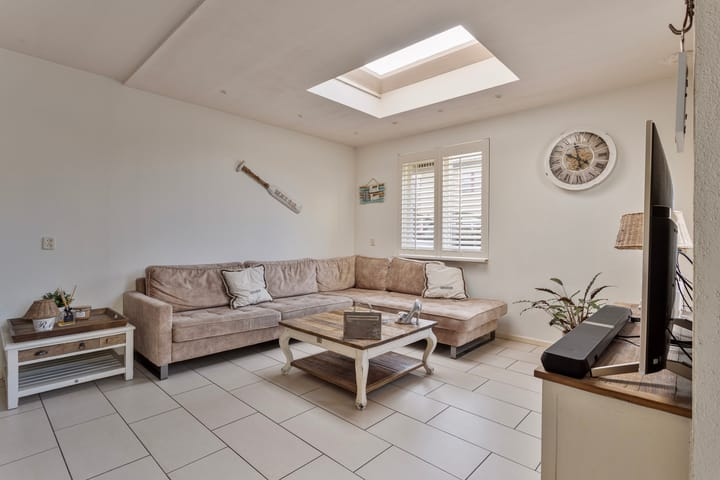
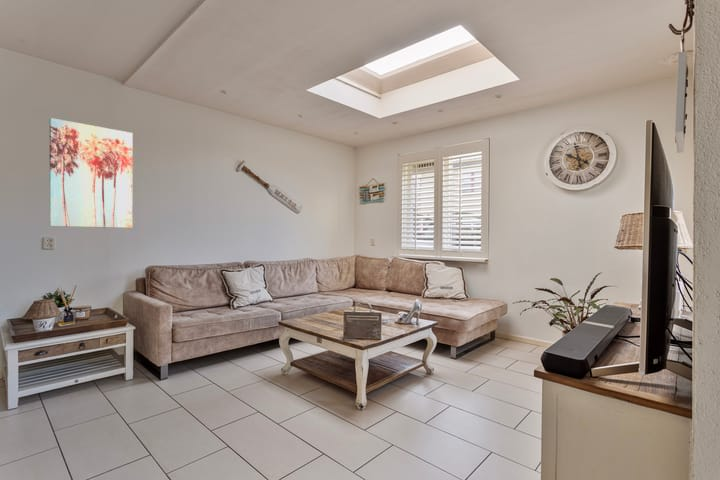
+ wall art [48,117,134,229]
